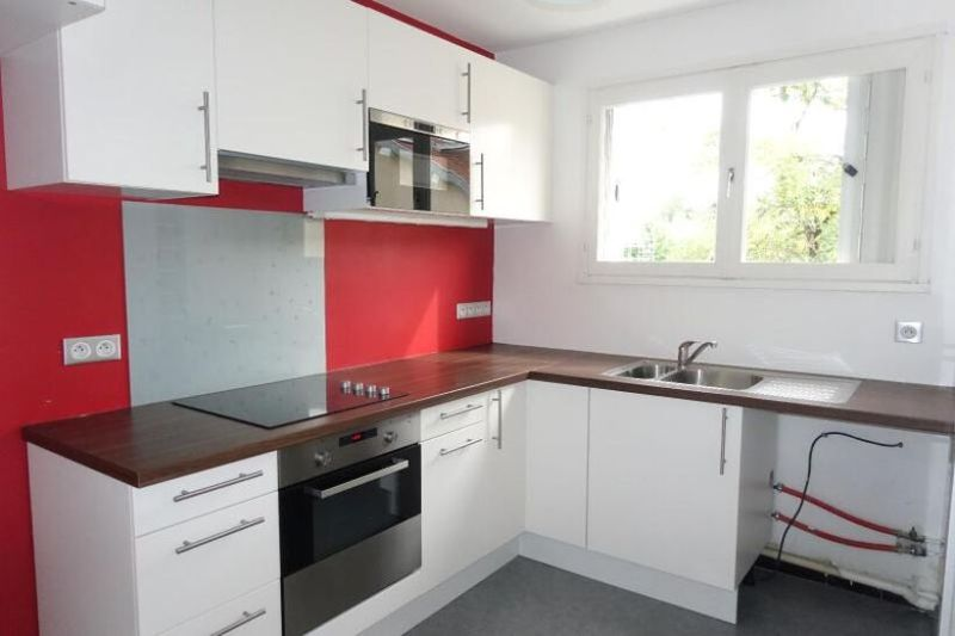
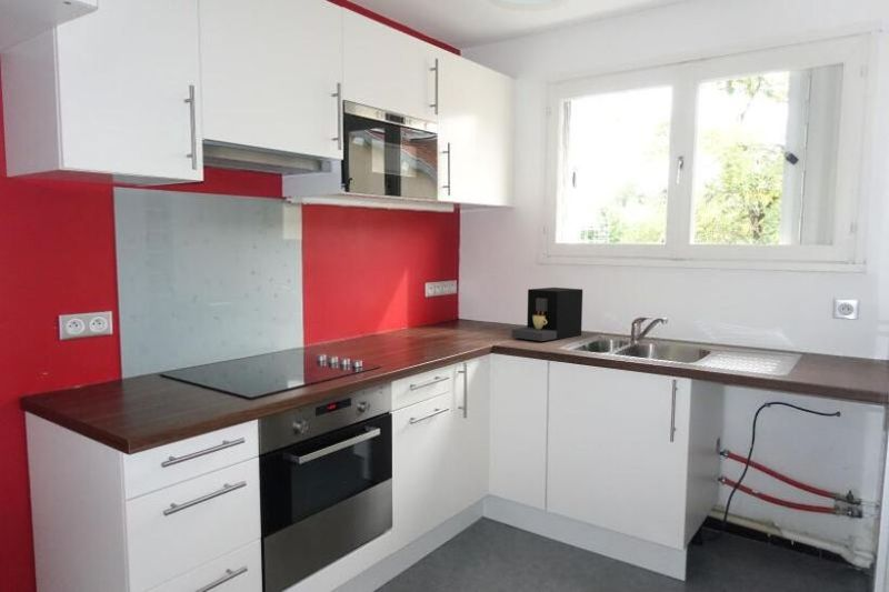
+ coffee maker [511,287,583,342]
